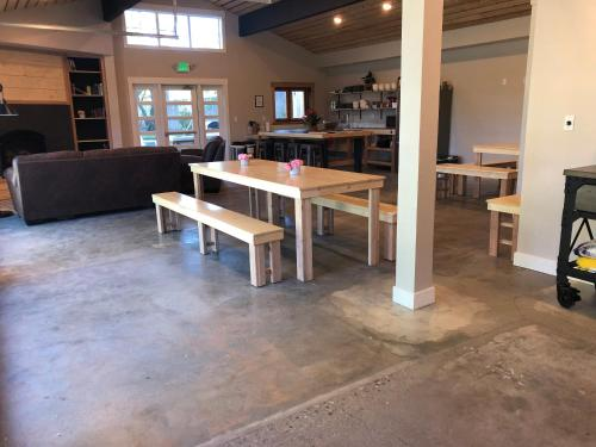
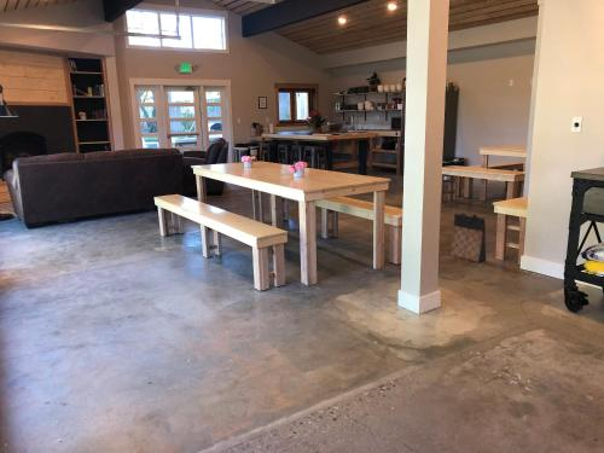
+ bag [448,211,488,263]
